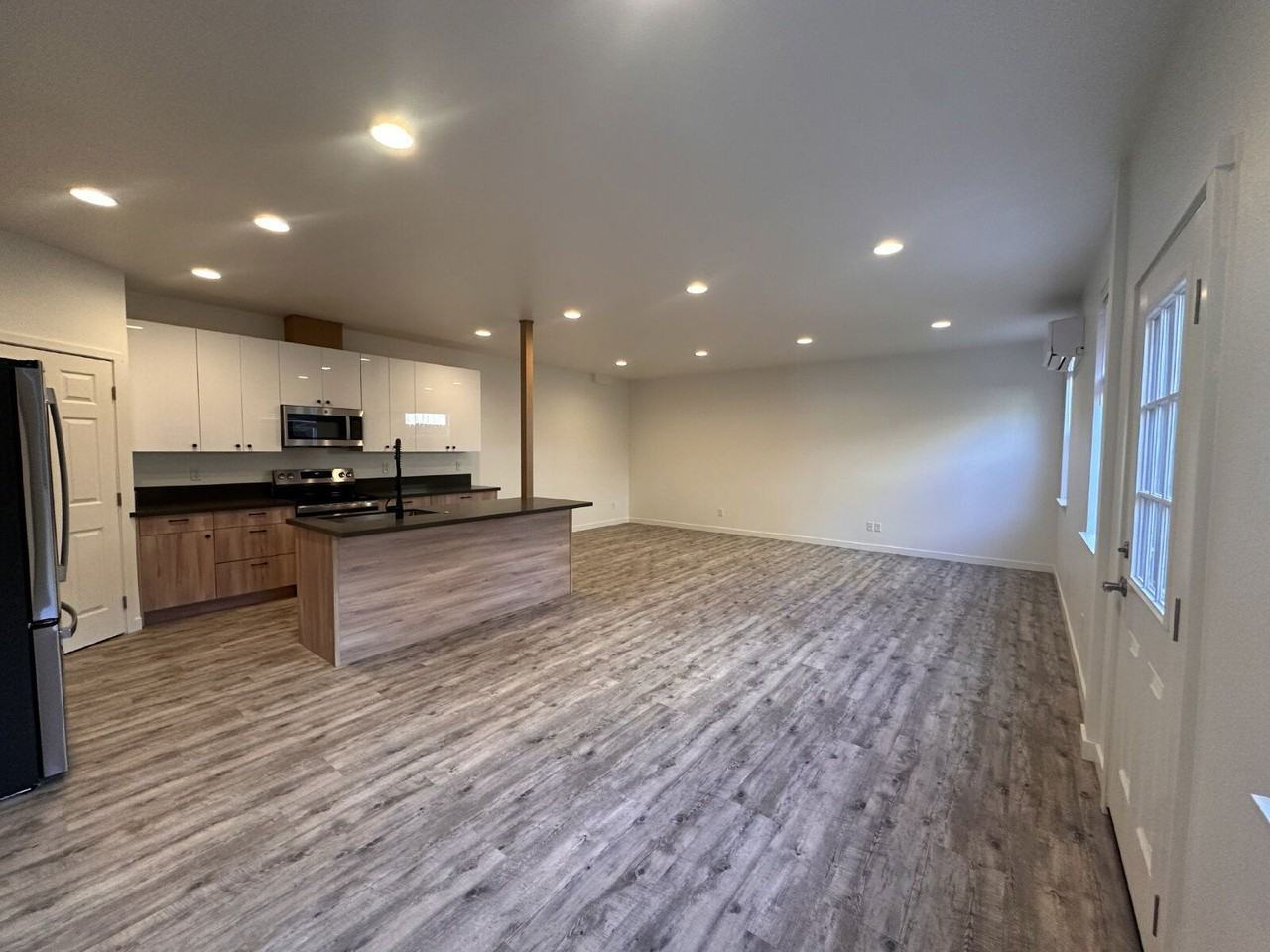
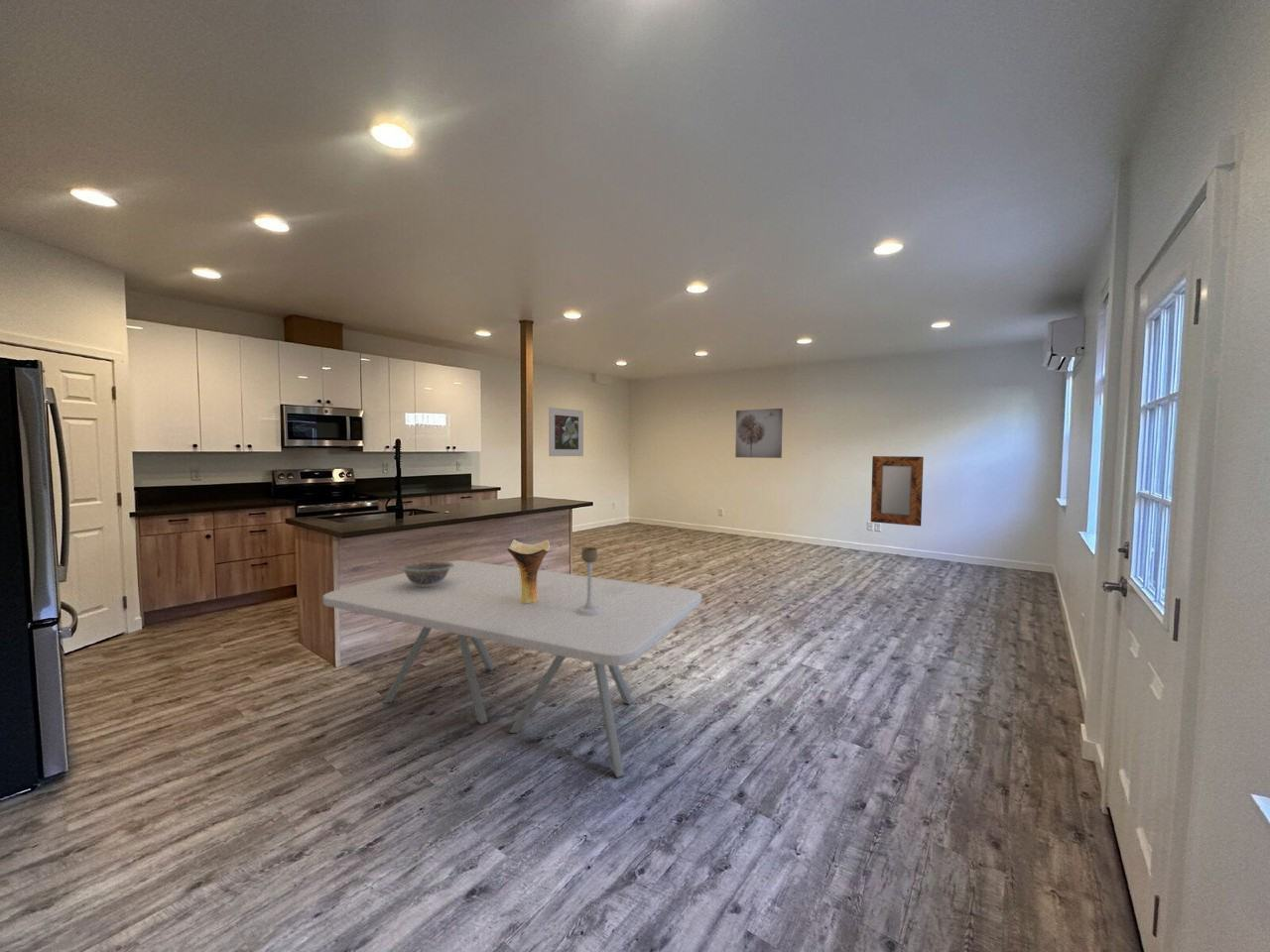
+ decorative bowl [399,560,453,587]
+ wall art [734,408,784,459]
+ dining table [322,559,702,778]
+ candle holder [576,546,602,616]
+ vase [506,538,551,603]
+ home mirror [870,455,925,527]
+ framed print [548,407,584,457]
